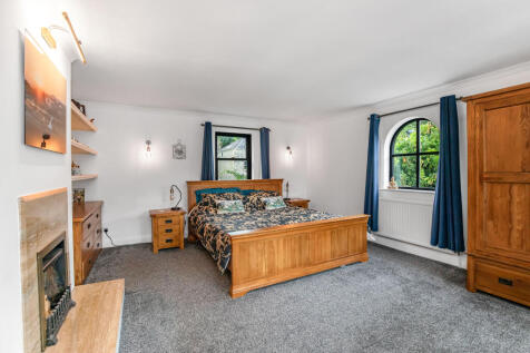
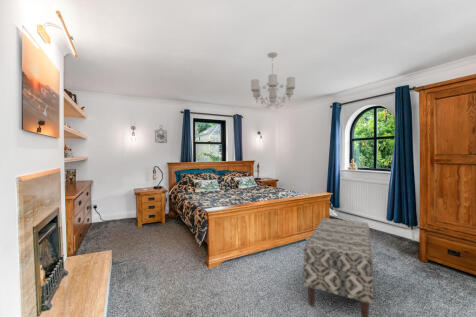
+ bench [303,217,374,317]
+ chandelier [250,51,296,110]
